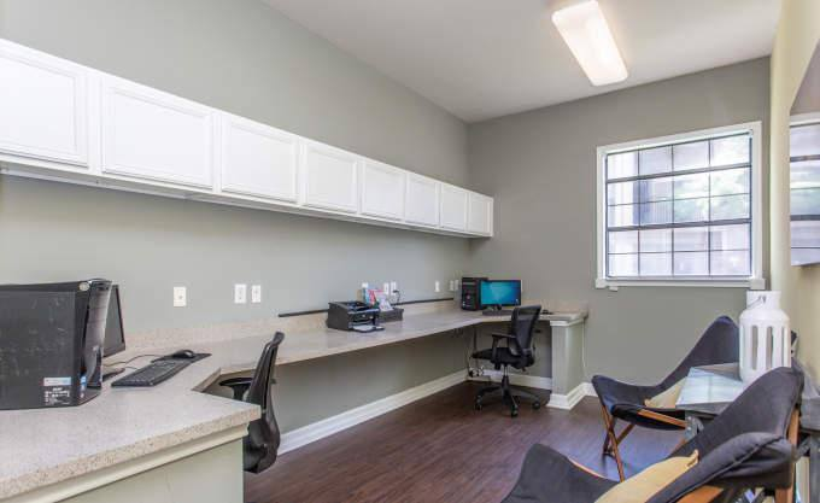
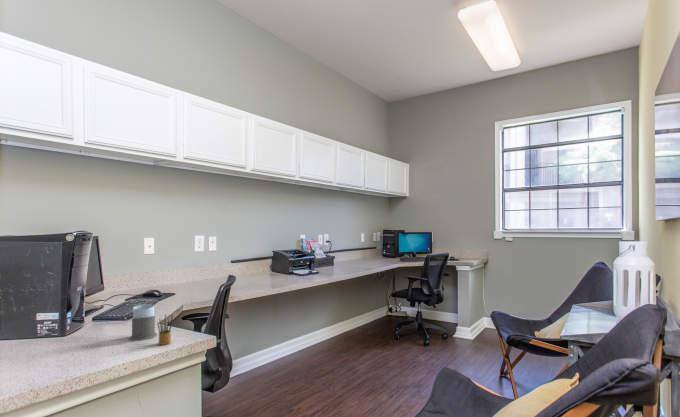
+ pencil box [156,313,174,346]
+ mug [129,303,158,342]
